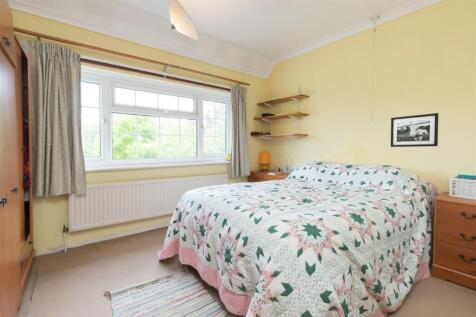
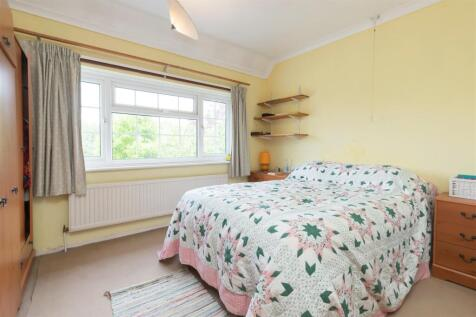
- picture frame [390,112,439,148]
